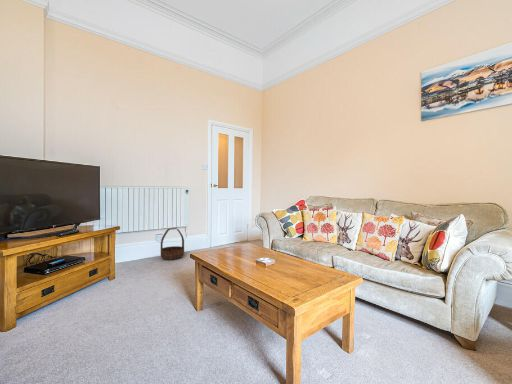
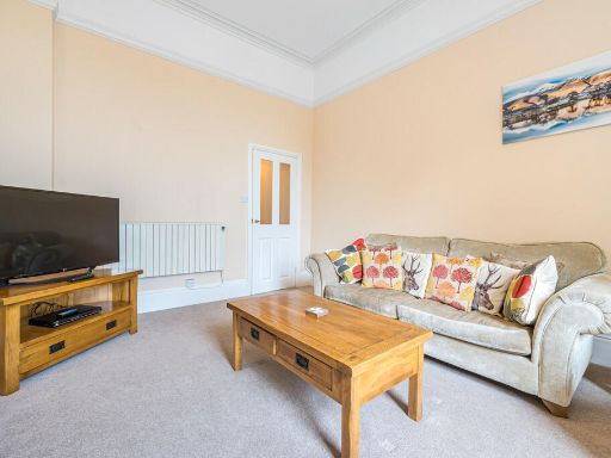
- basket [160,227,185,261]
